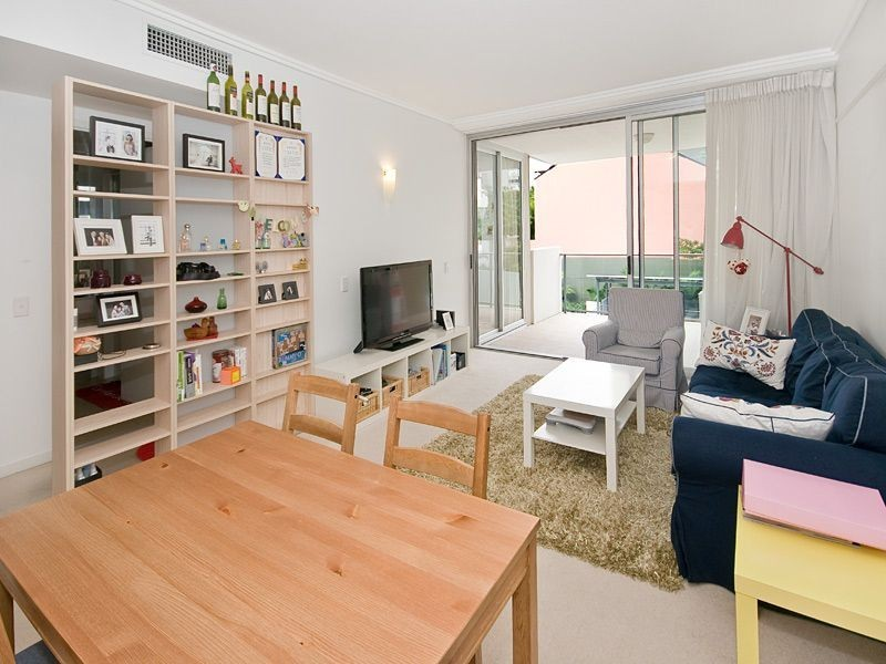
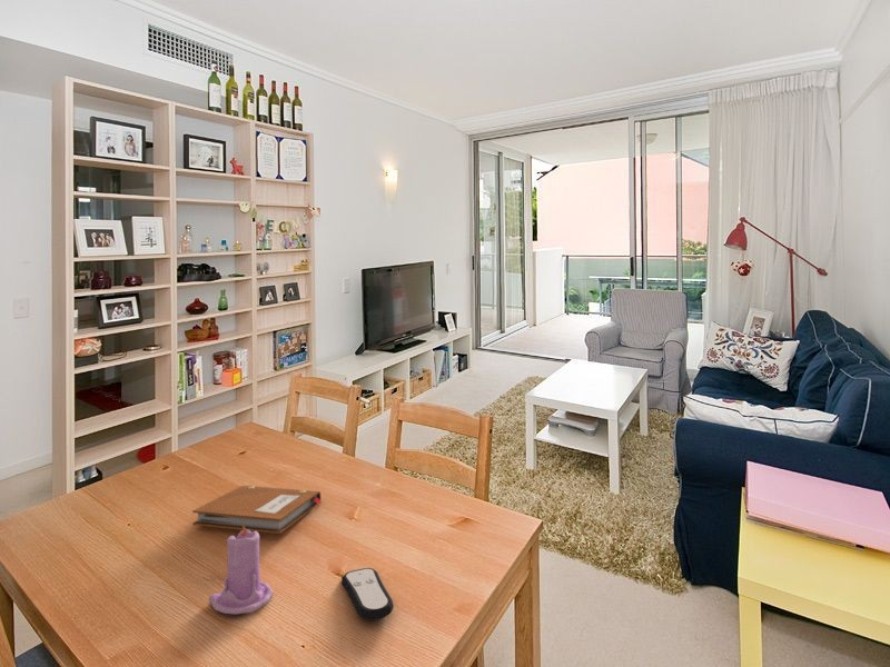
+ notebook [191,485,323,535]
+ candle [208,524,274,616]
+ remote control [340,567,395,621]
